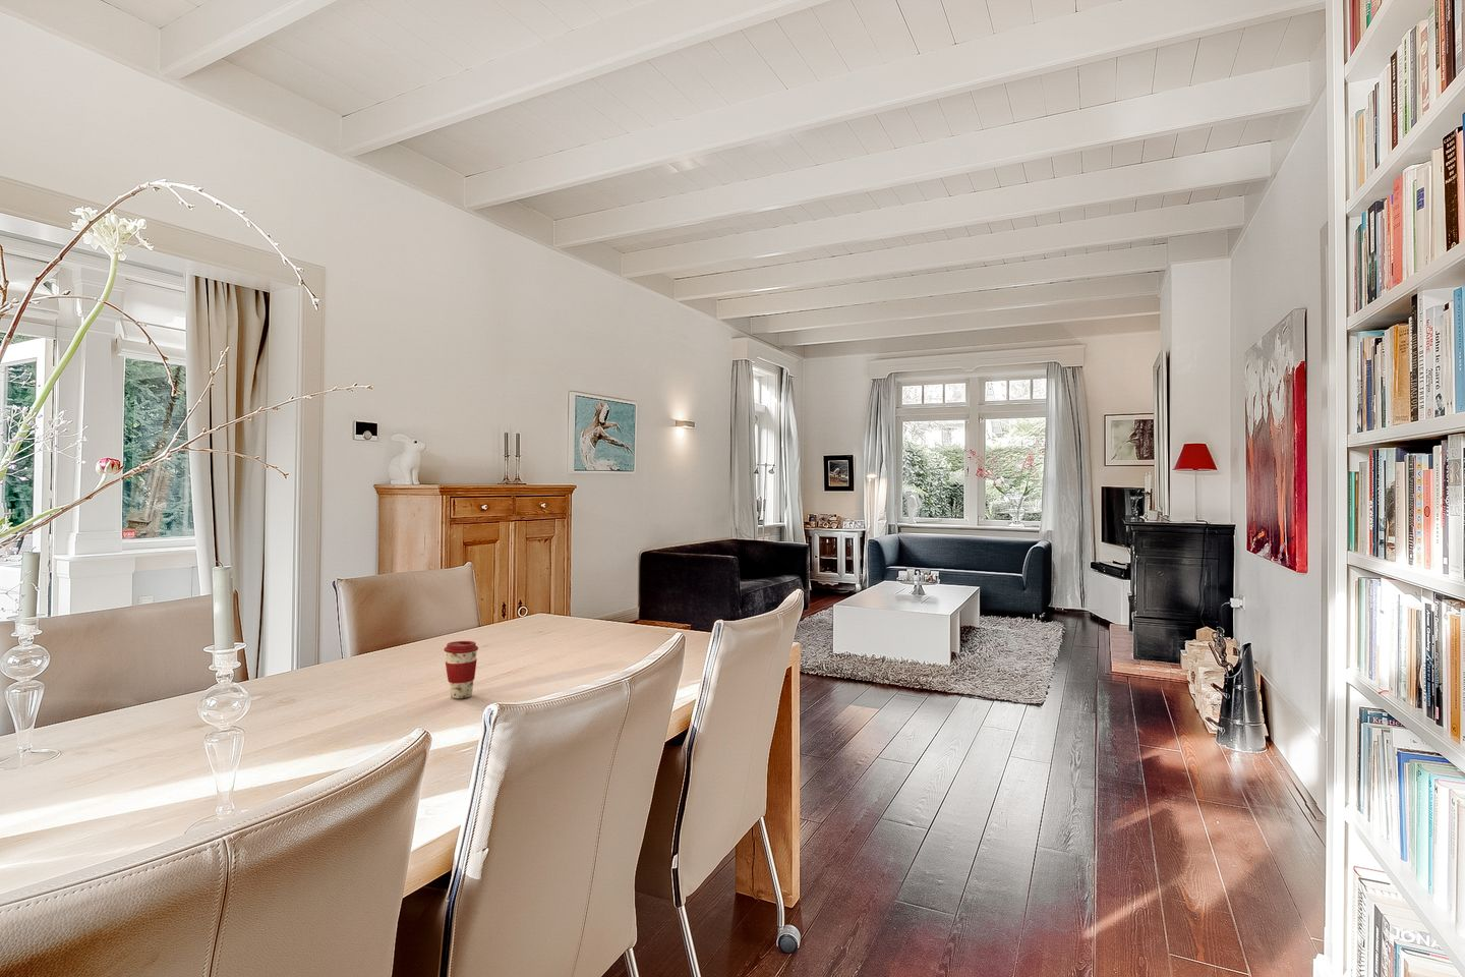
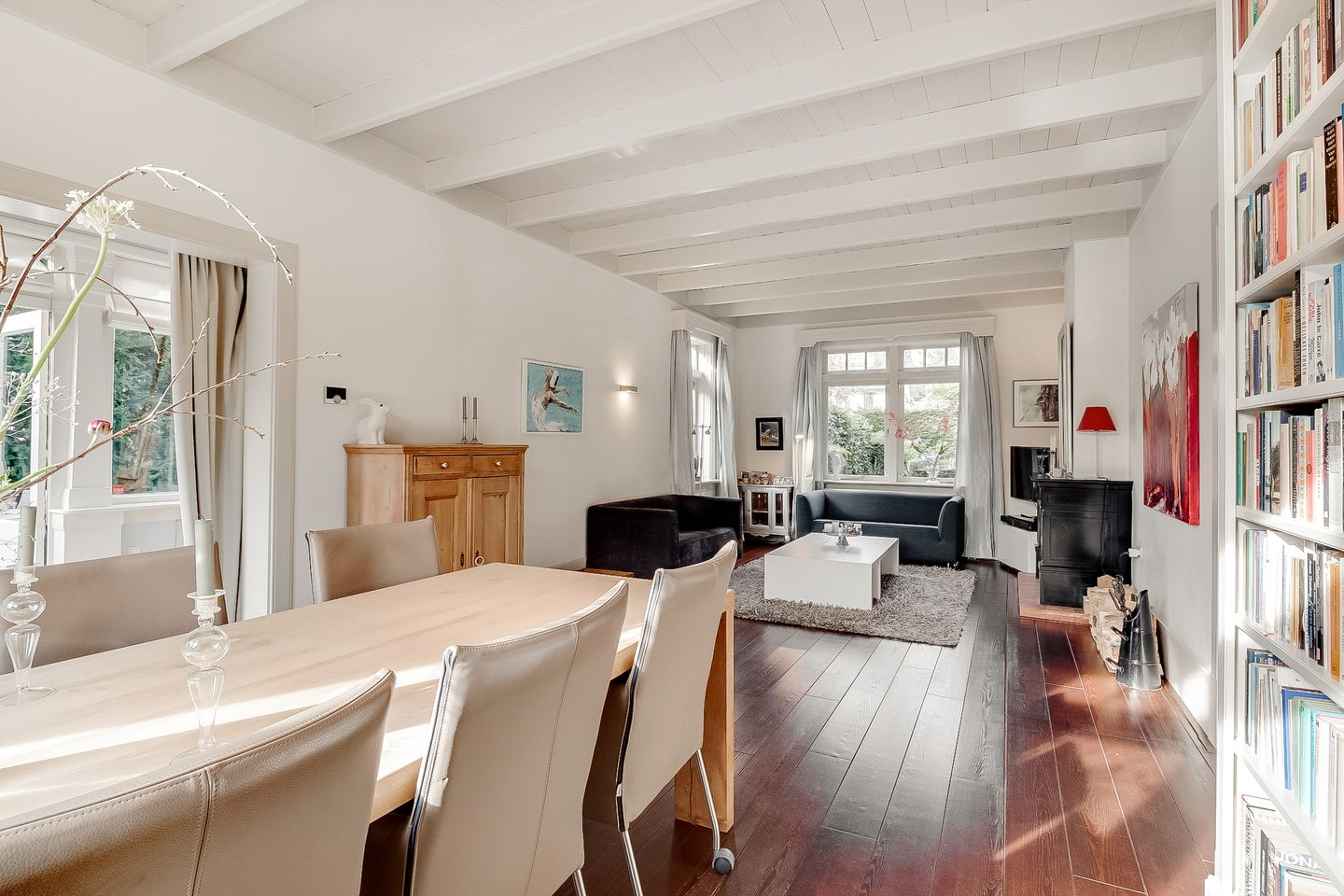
- coffee cup [443,640,480,699]
